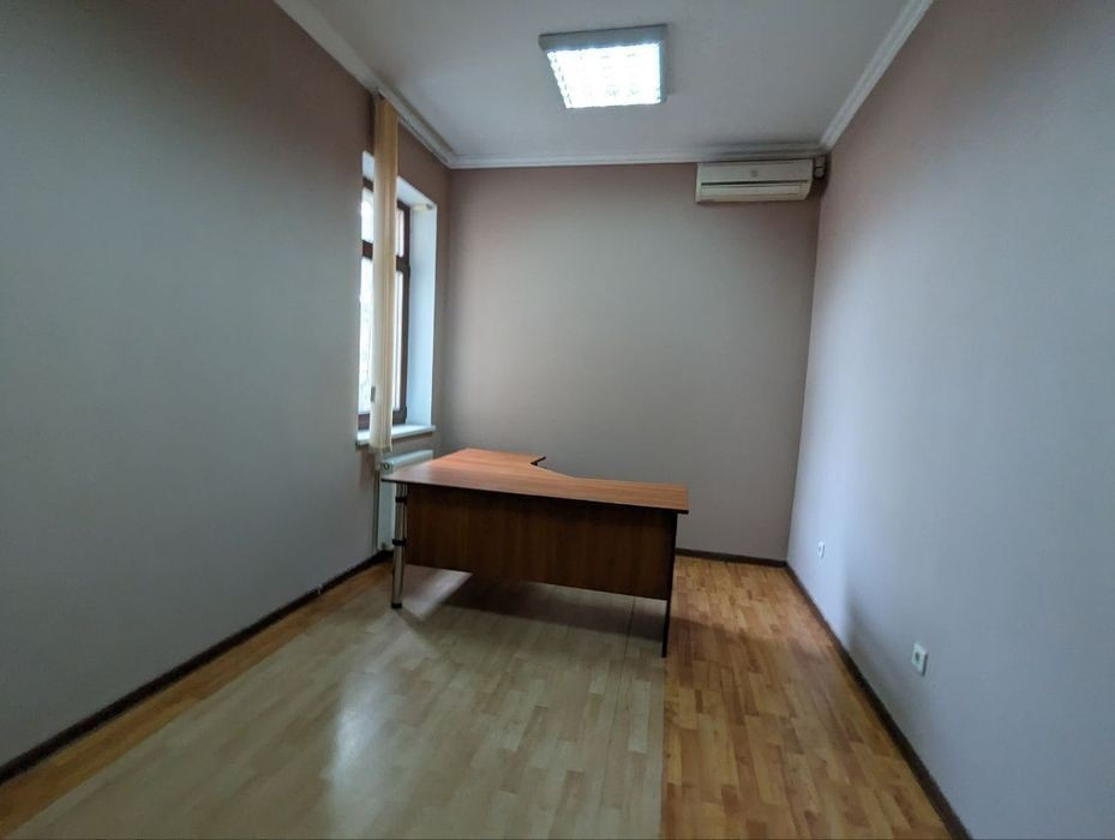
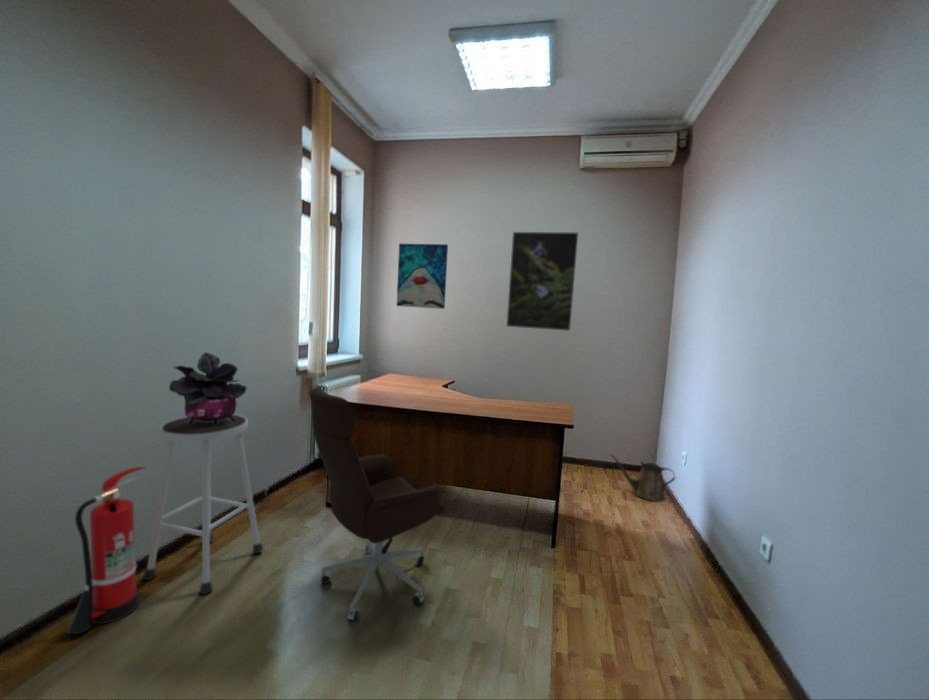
+ stool [142,413,264,595]
+ potted plant [168,351,248,425]
+ fire extinguisher [66,466,147,635]
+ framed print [505,231,580,332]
+ watering can [609,453,676,503]
+ wall art [396,242,449,310]
+ office chair [309,386,445,622]
